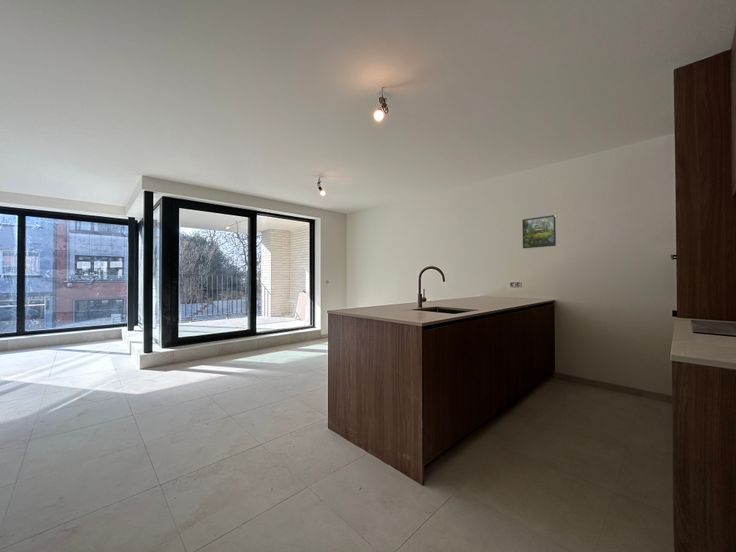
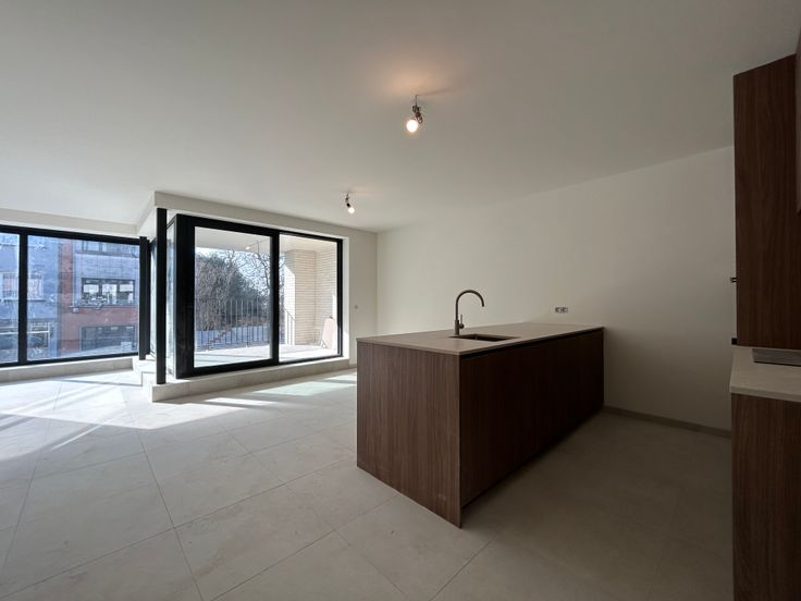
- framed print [521,214,557,249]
